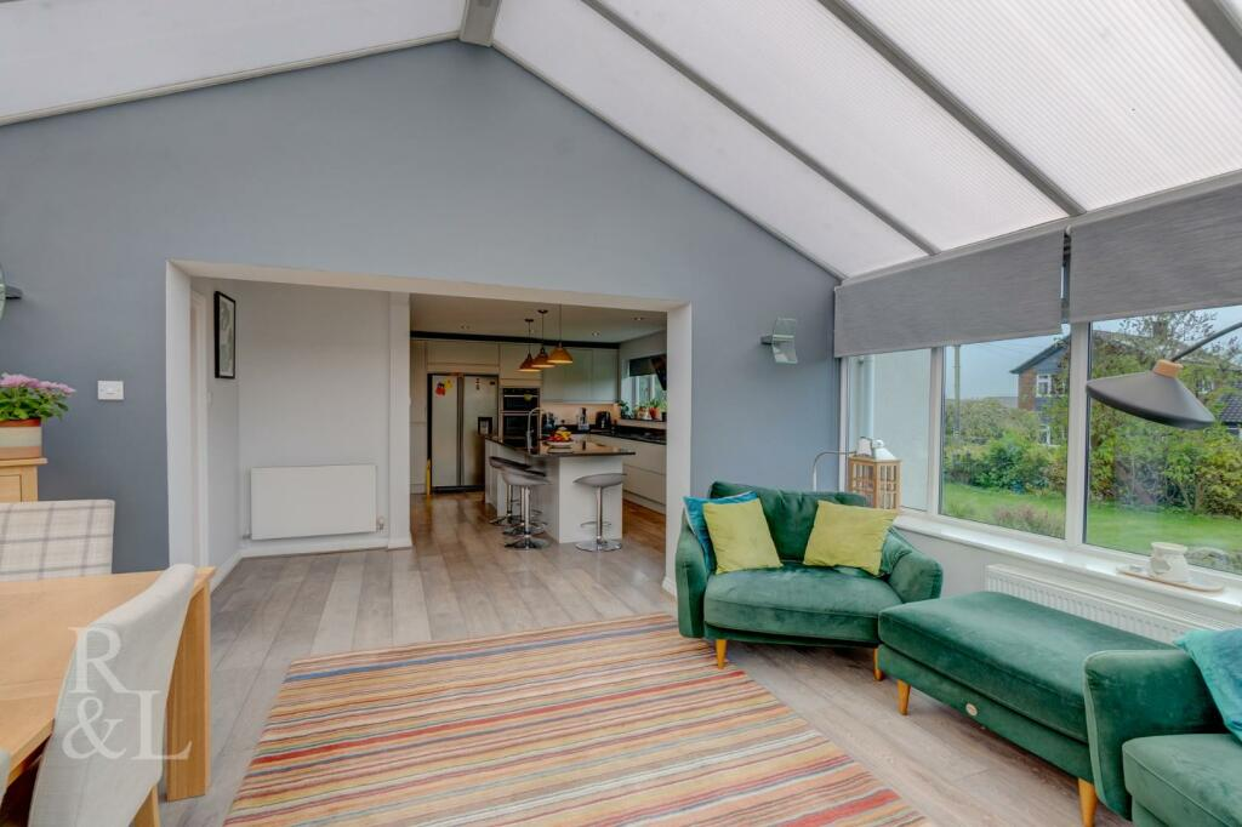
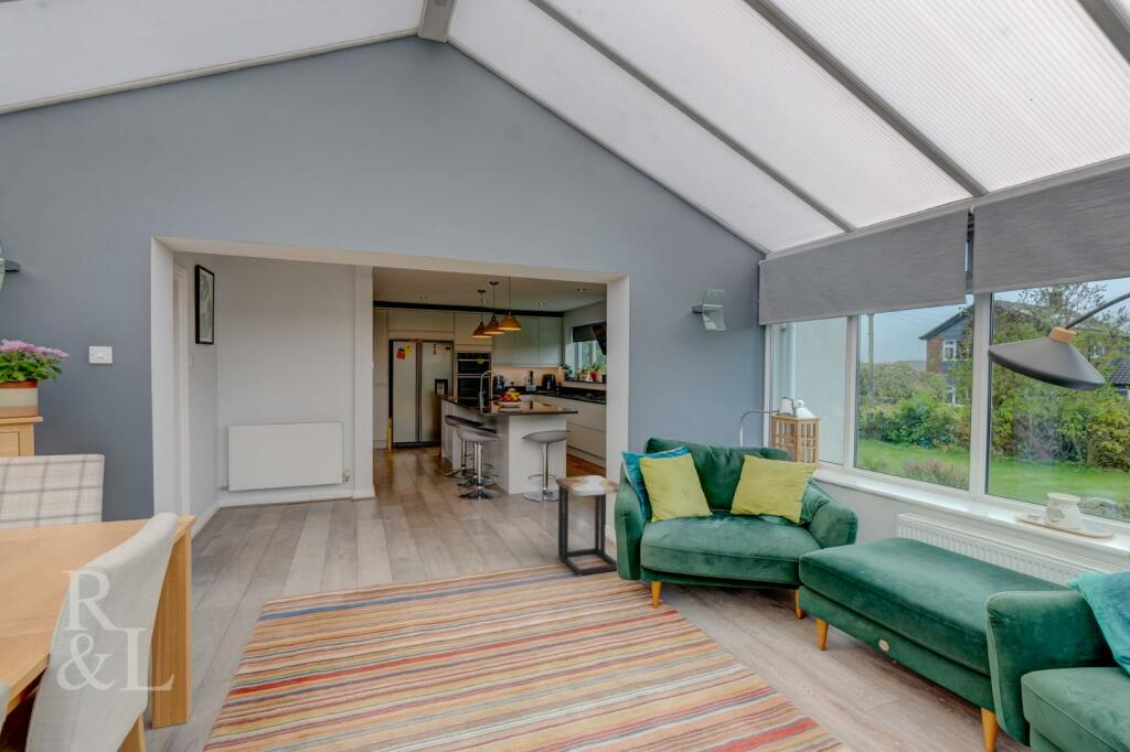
+ side table [554,474,620,577]
